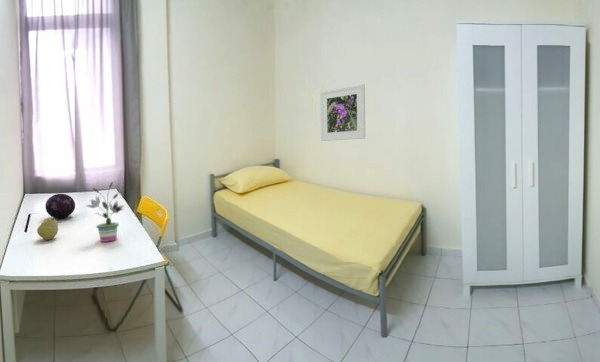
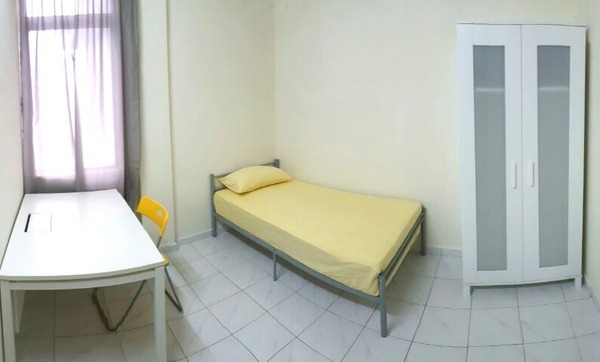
- fruit [36,217,59,241]
- potted plant [85,181,126,243]
- decorative orb [44,193,76,219]
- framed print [319,83,366,142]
